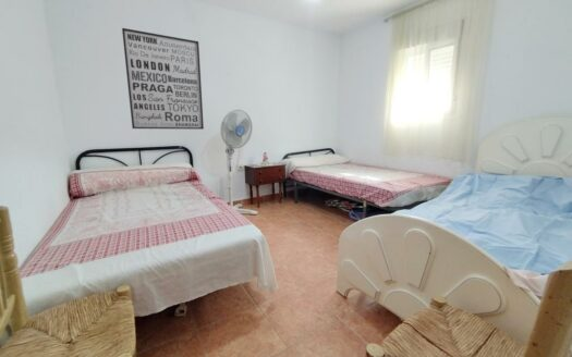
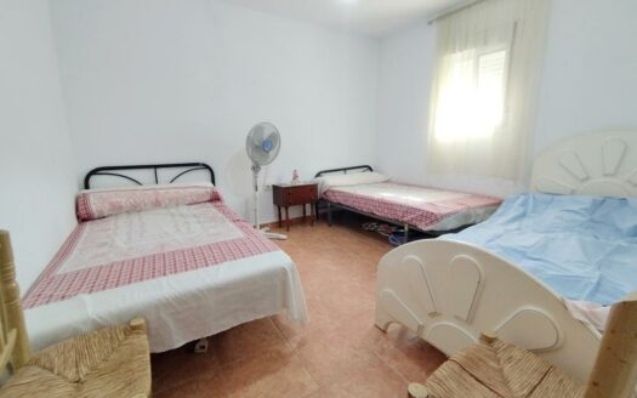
- wall art [121,27,205,131]
